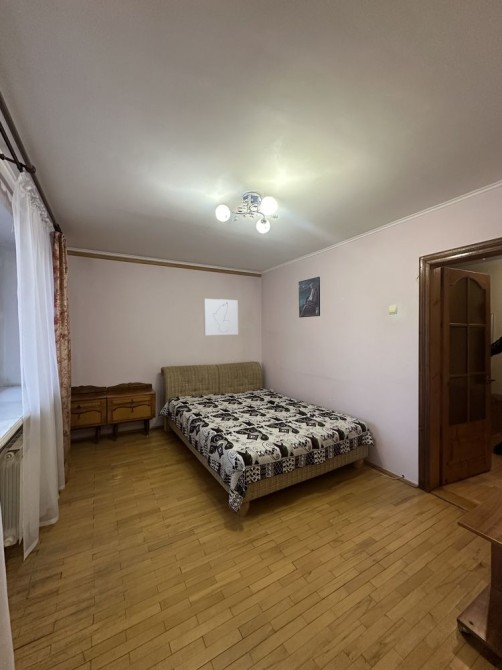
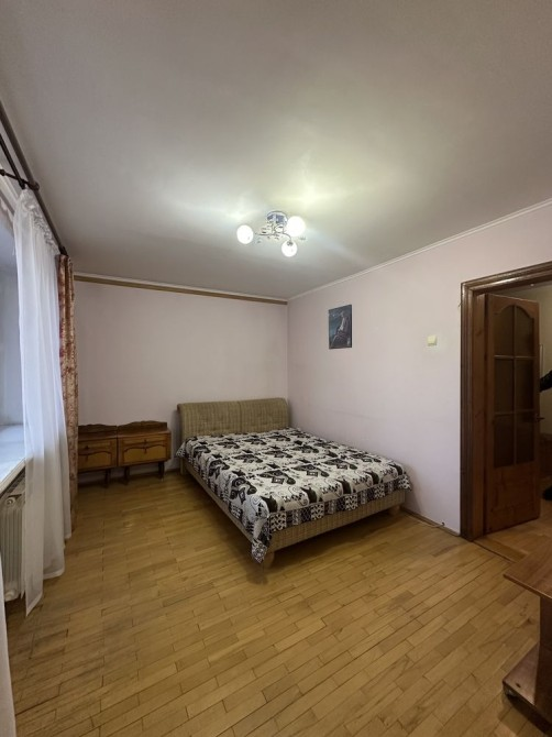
- wall art [203,298,239,336]
